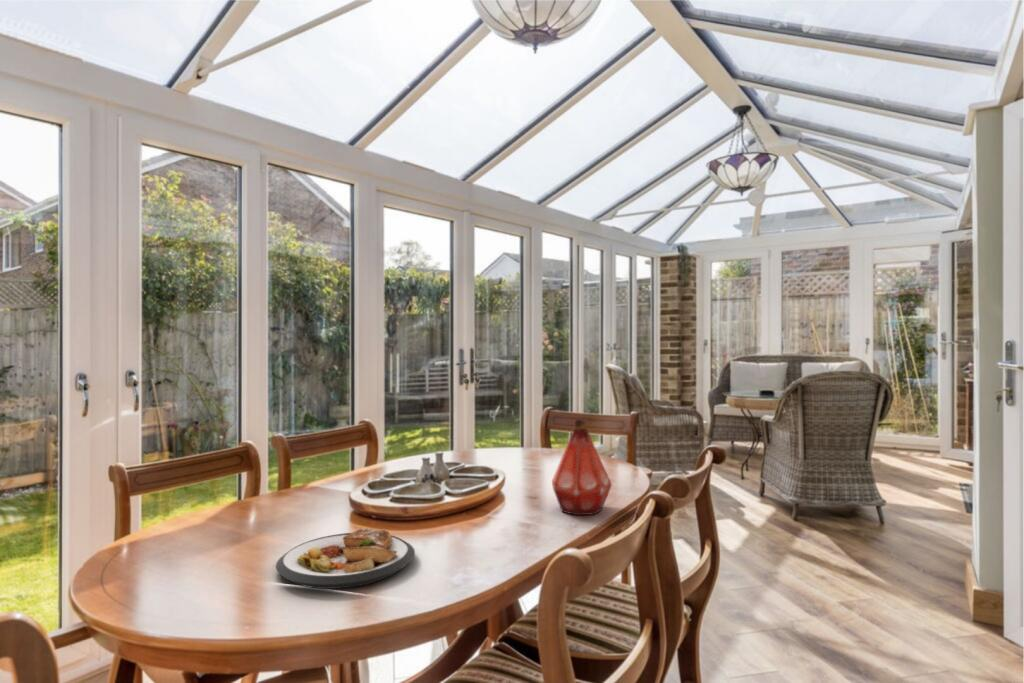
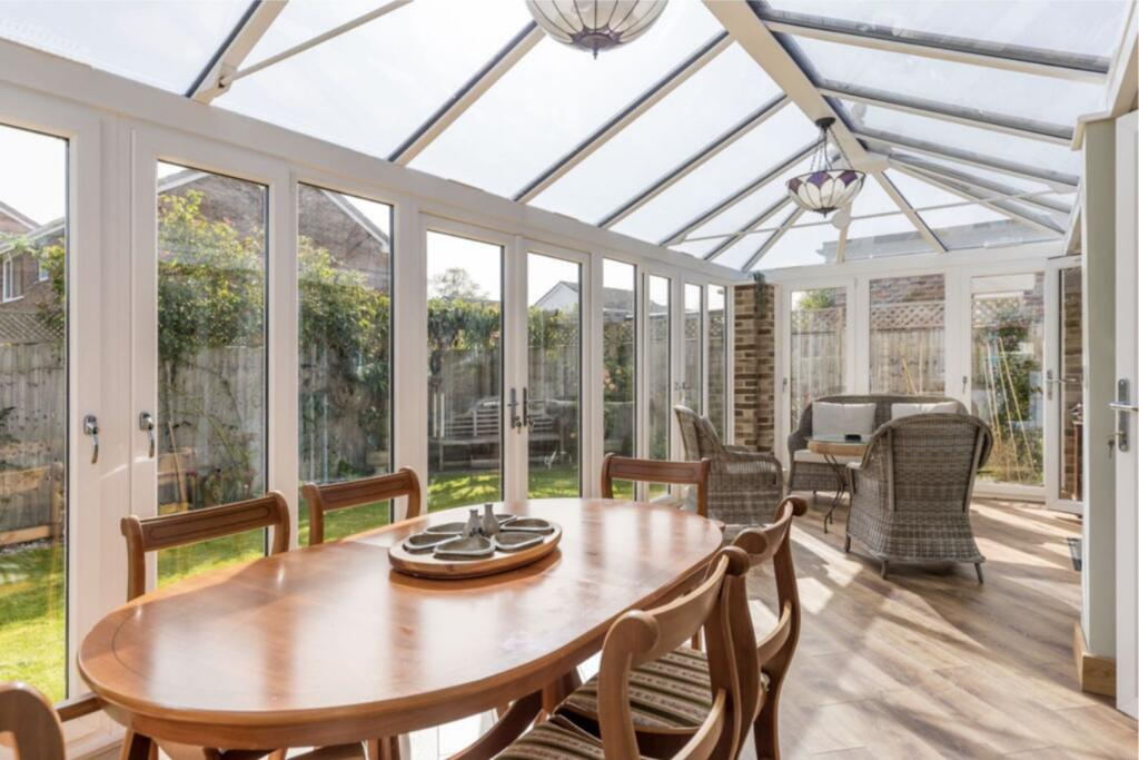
- bottle [551,419,613,517]
- plate [275,527,416,590]
